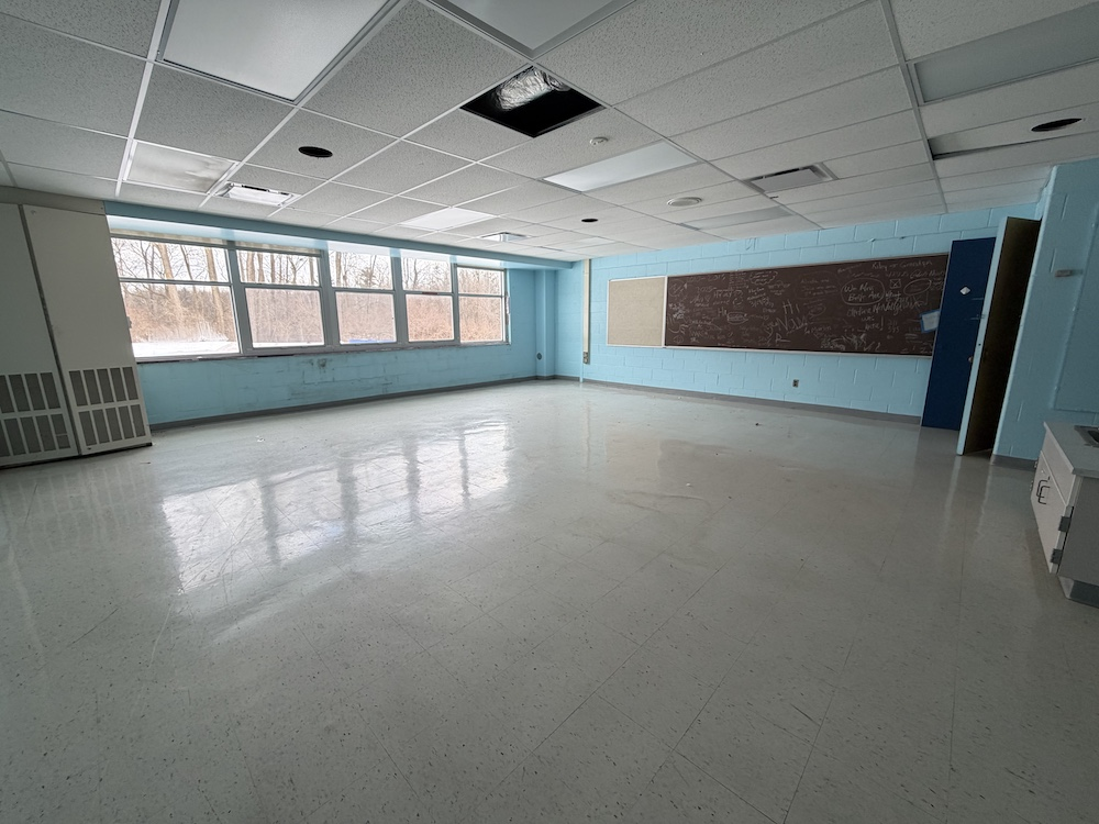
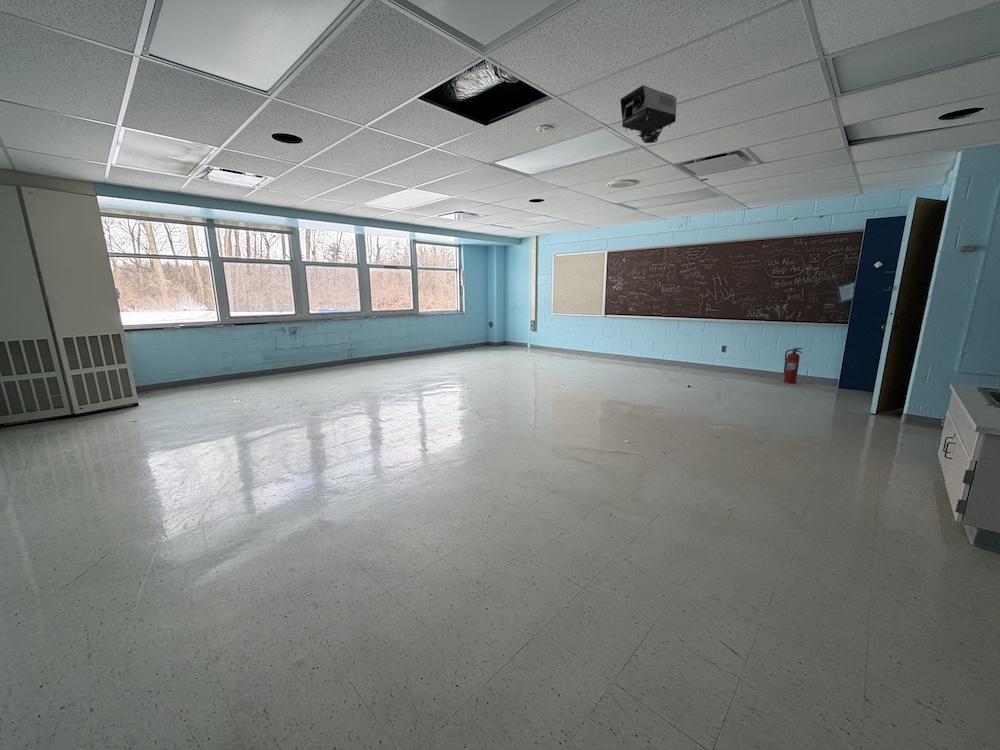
+ projector [619,84,678,144]
+ fire extinguisher [782,347,803,384]
